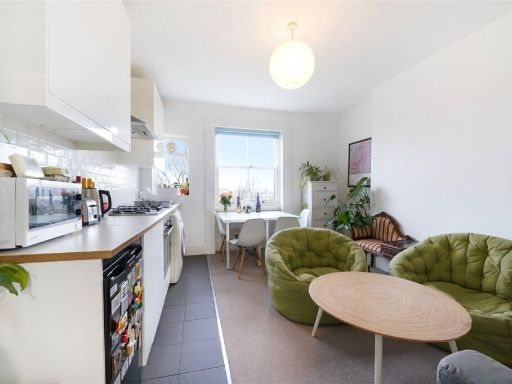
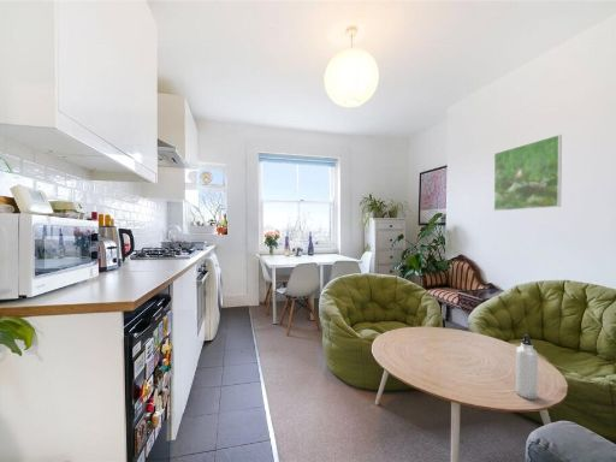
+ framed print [492,134,563,212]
+ water bottle [515,333,539,401]
